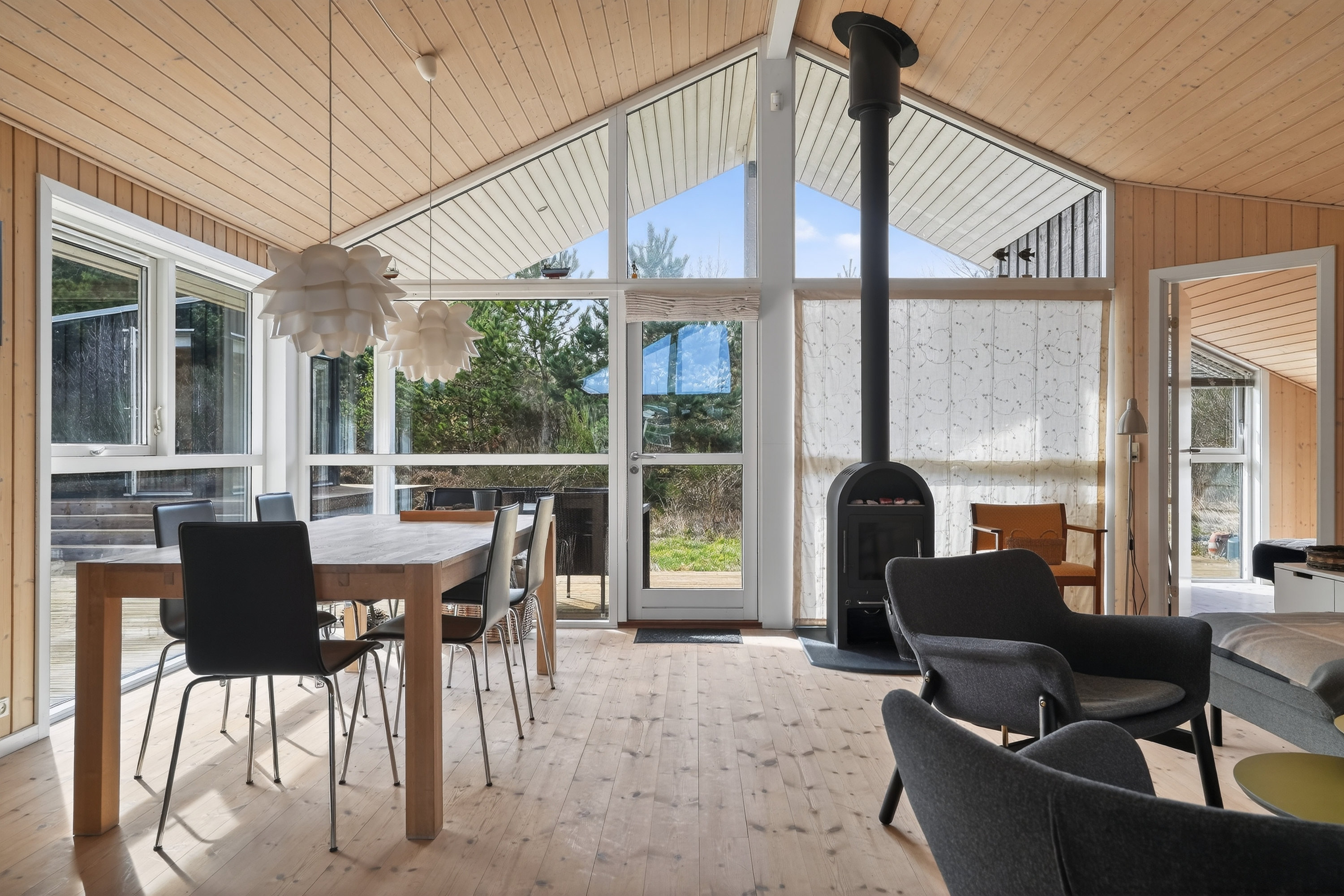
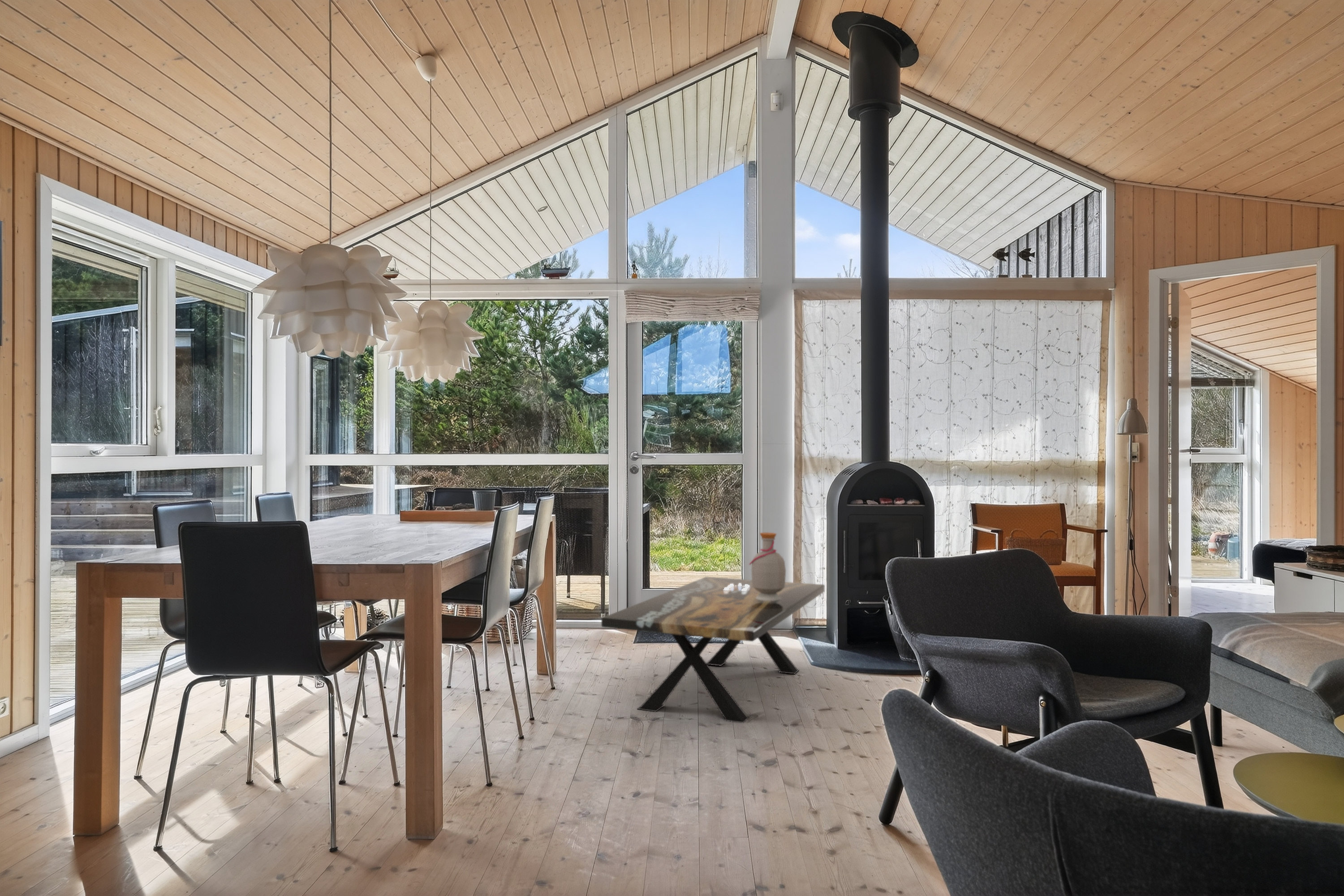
+ coffee table [601,576,825,724]
+ candle [724,583,750,591]
+ bottle [749,532,786,600]
